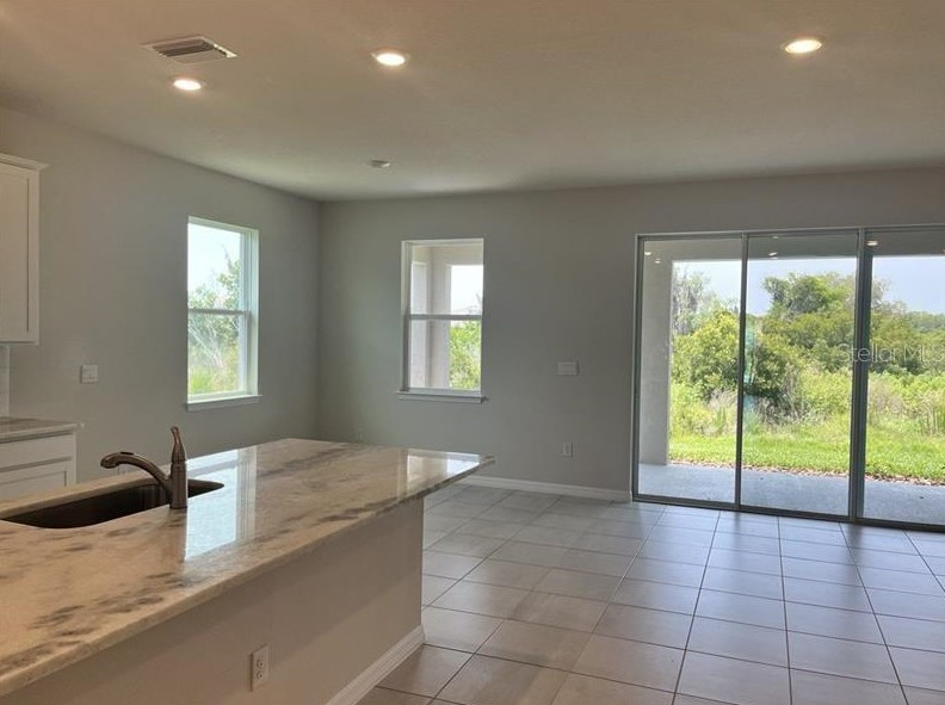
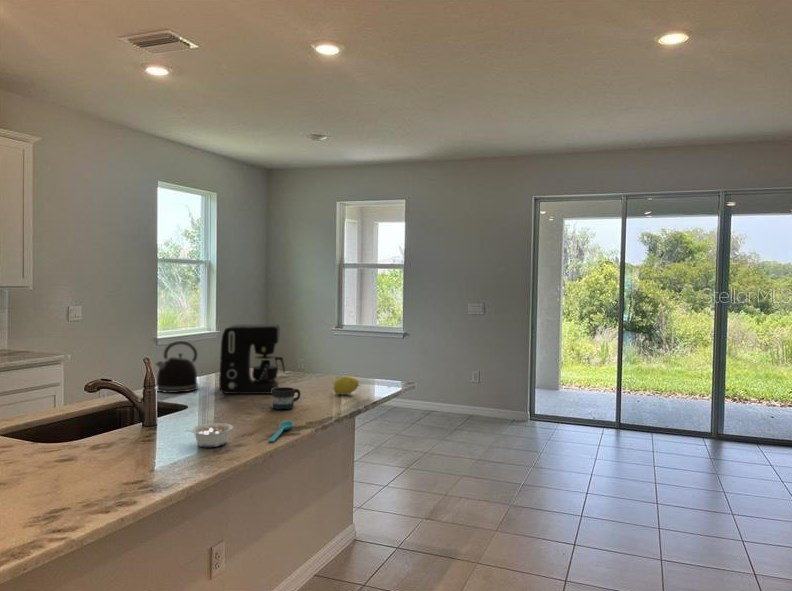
+ legume [184,422,234,448]
+ coffee maker [218,323,286,395]
+ fruit [333,375,361,396]
+ kettle [154,340,200,394]
+ spoon [268,420,294,443]
+ mug [271,386,301,410]
